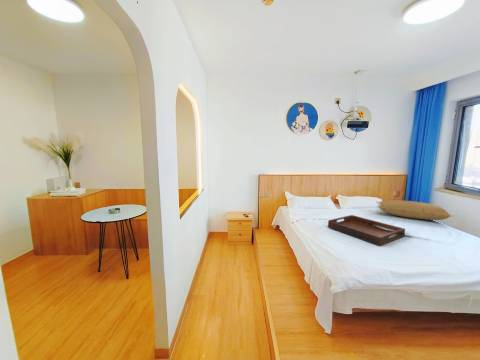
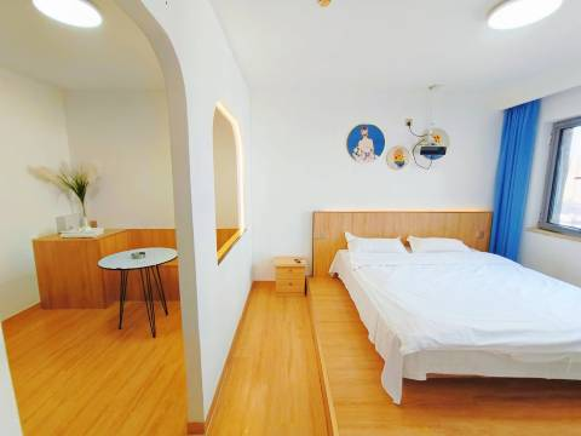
- pillow [375,199,455,221]
- serving tray [327,214,406,247]
